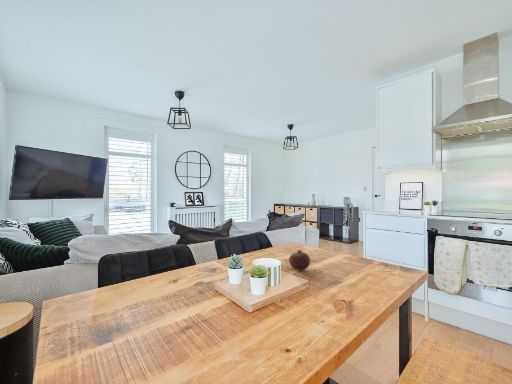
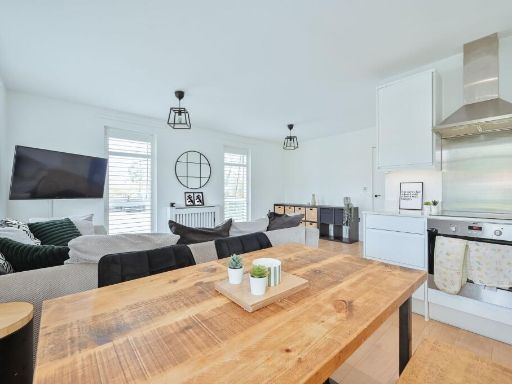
- fruit [288,249,311,271]
